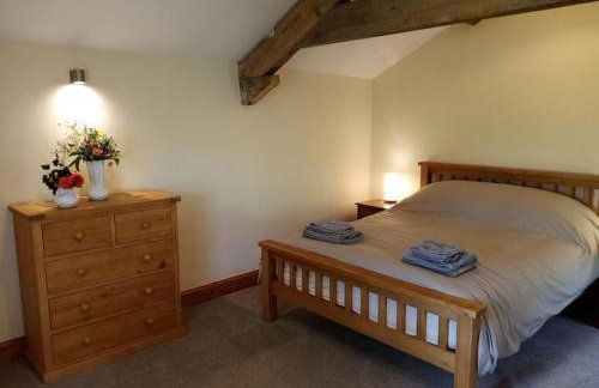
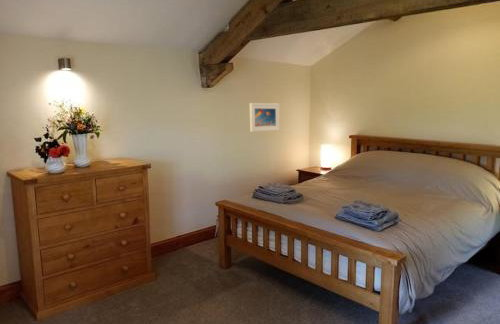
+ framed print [249,102,281,133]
